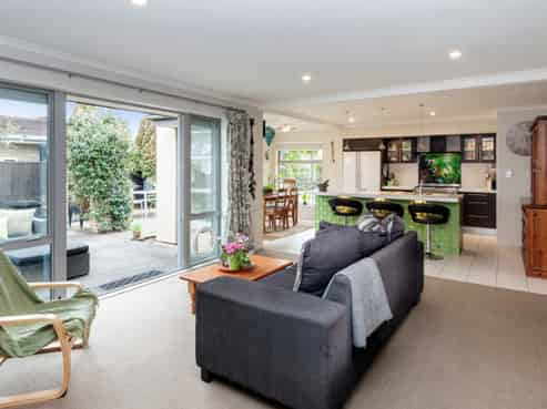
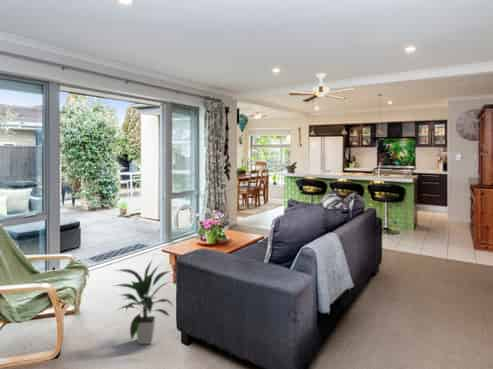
+ ceiling fan [287,72,355,103]
+ indoor plant [113,260,175,345]
